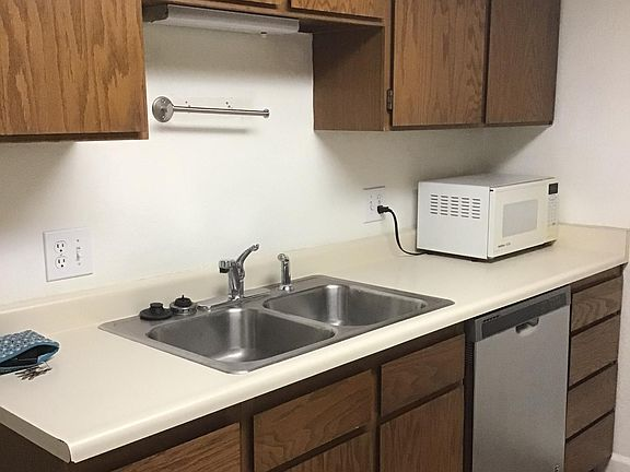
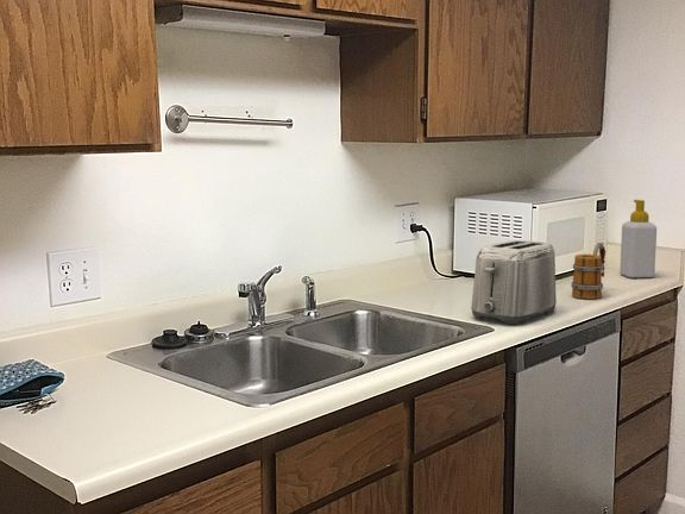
+ soap bottle [618,199,658,278]
+ mug [570,242,607,300]
+ toaster [470,239,558,325]
